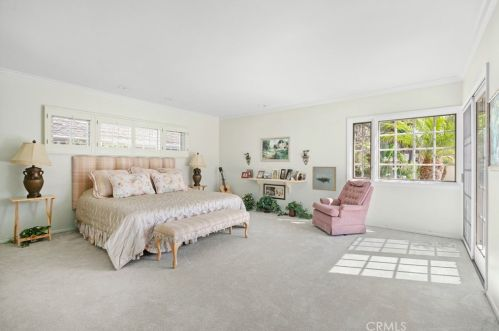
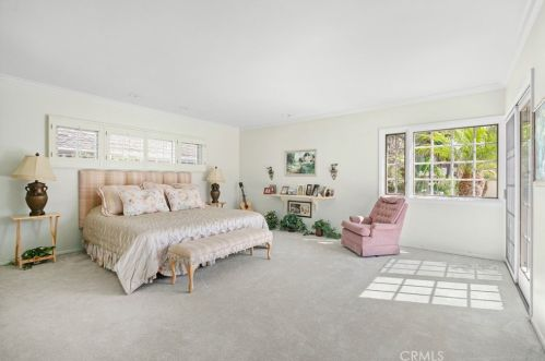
- wall art [312,166,337,192]
